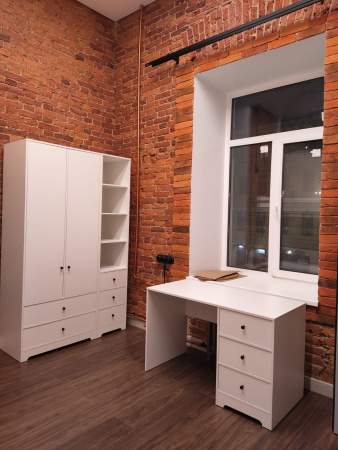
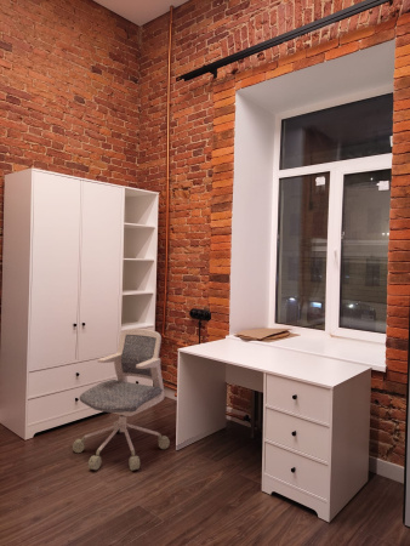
+ office chair [72,328,171,472]
